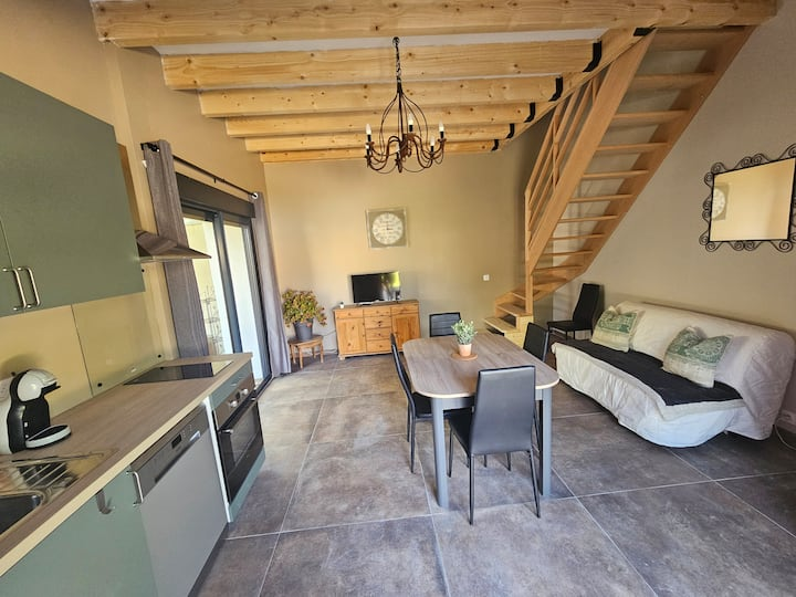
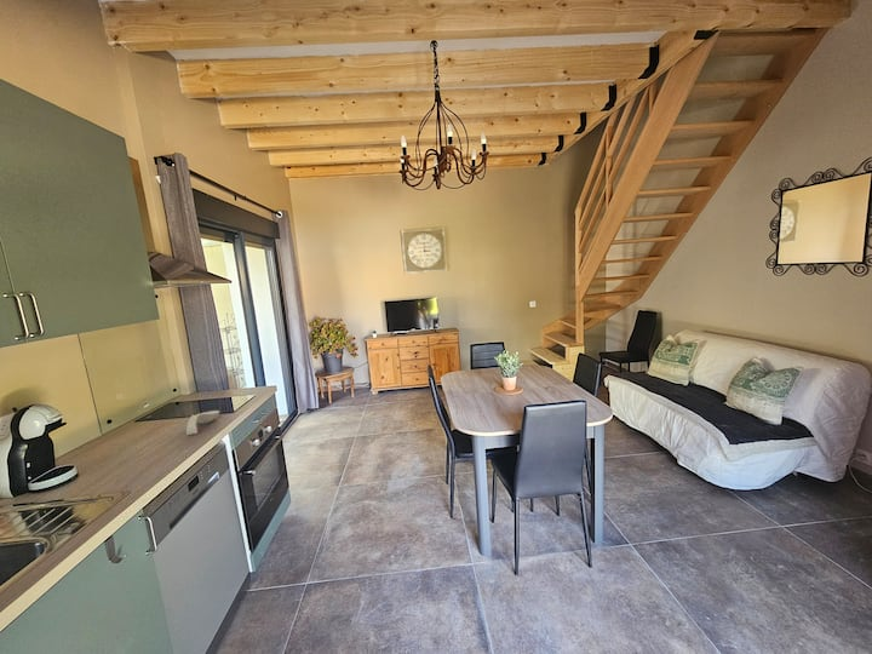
+ spoon rest [185,409,220,436]
